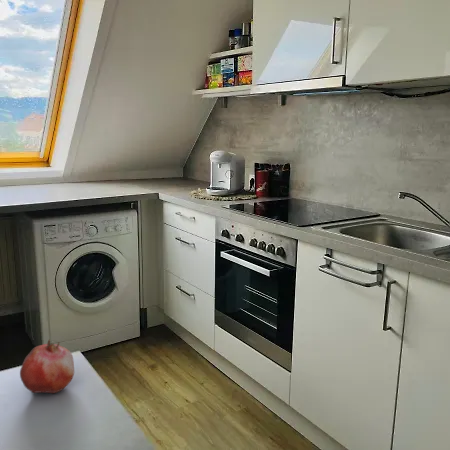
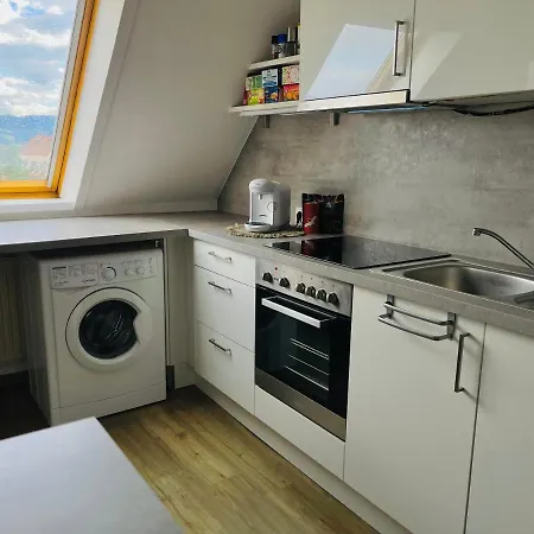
- fruit [19,338,75,394]
